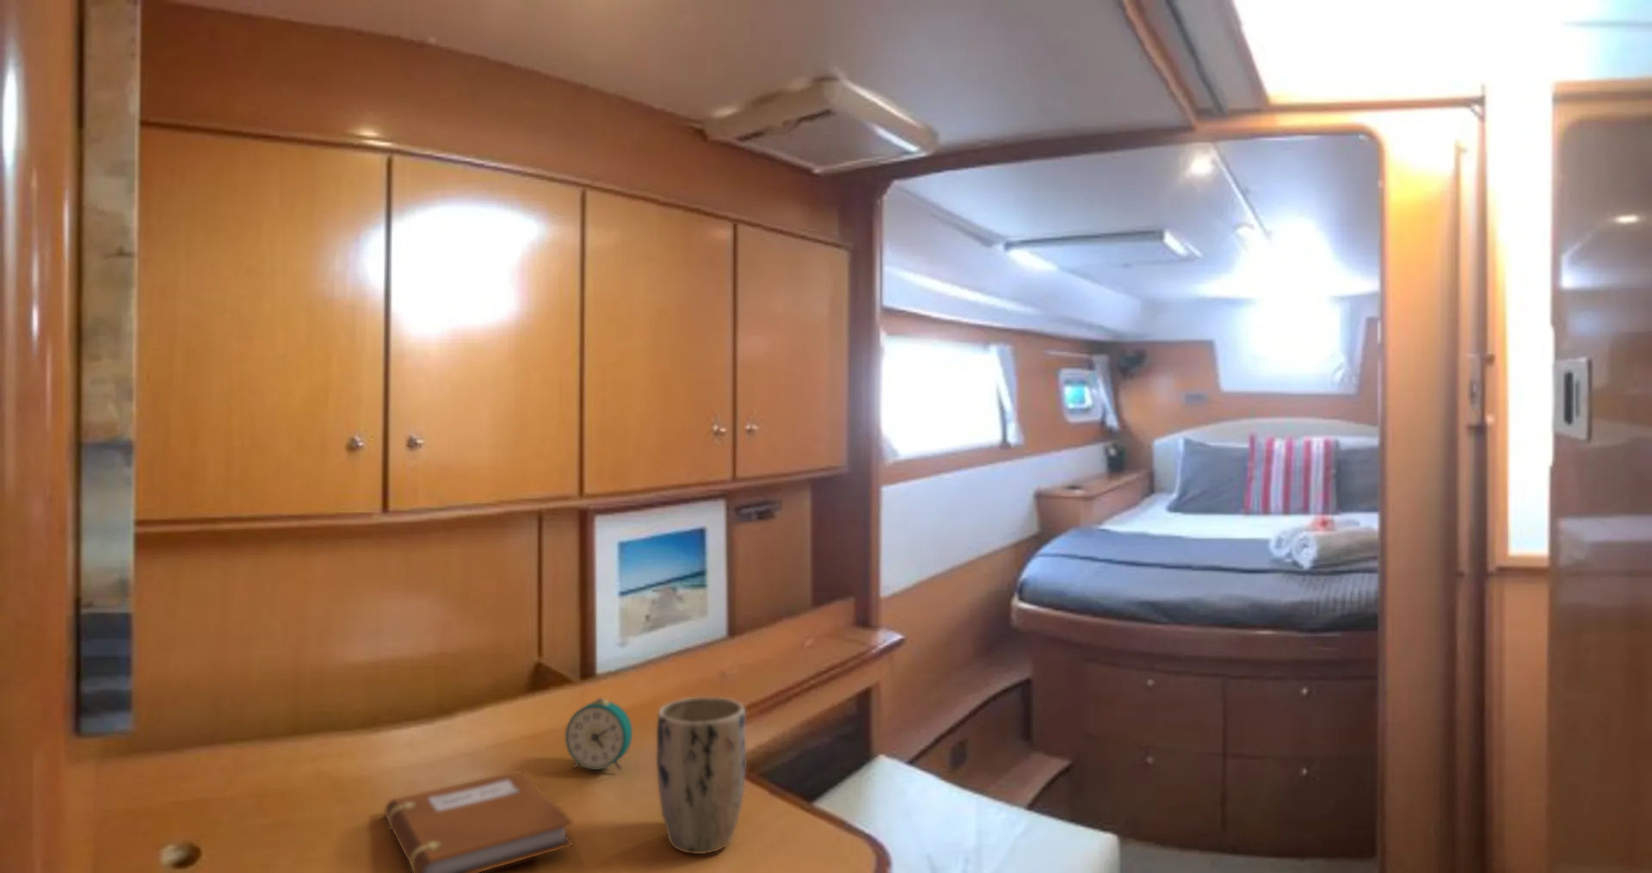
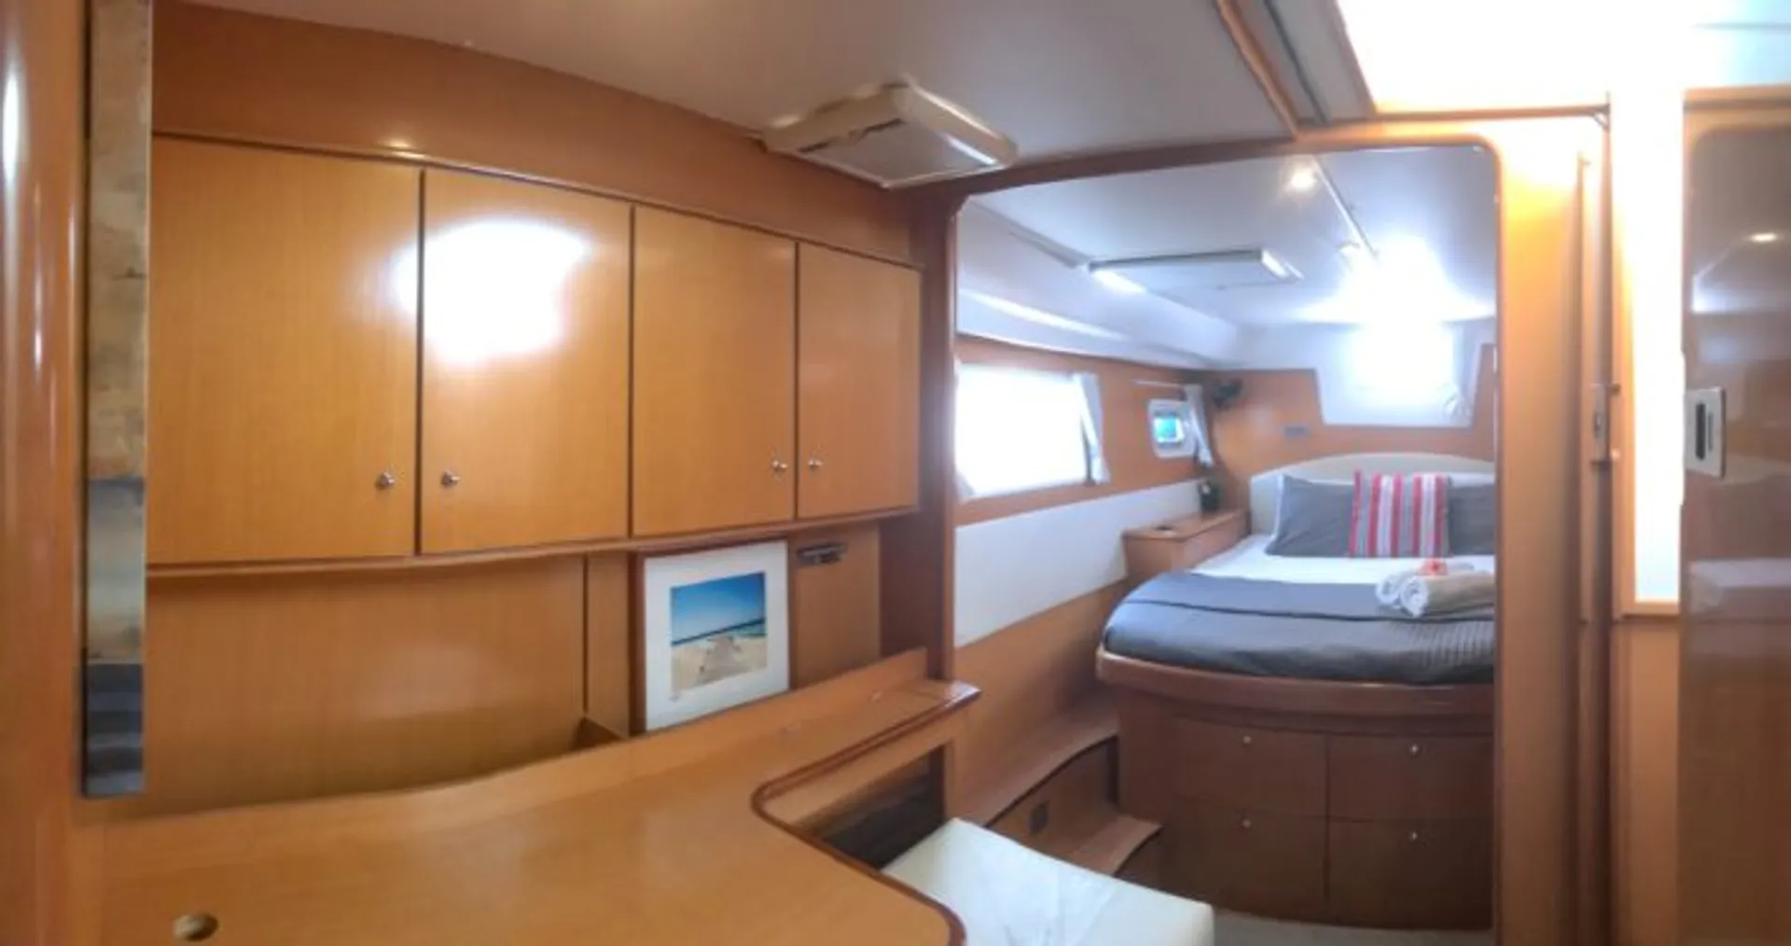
- notebook [385,769,574,873]
- plant pot [656,696,747,854]
- alarm clock [565,697,634,771]
